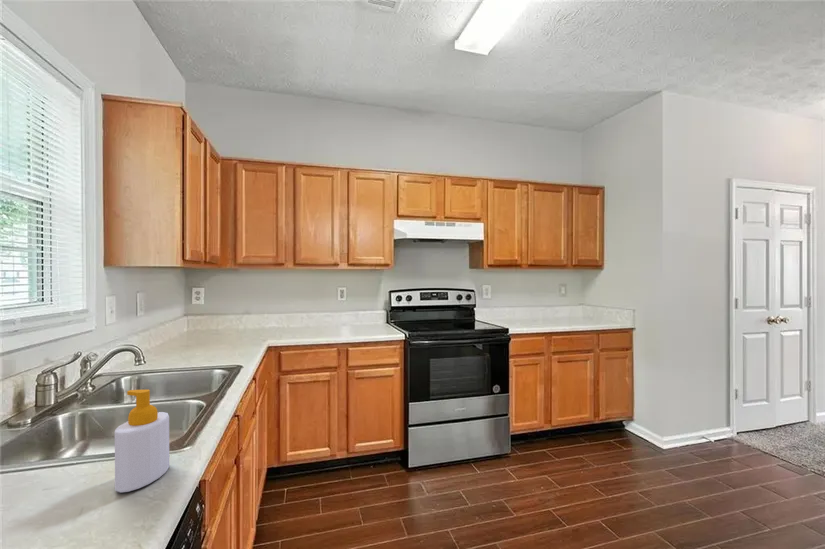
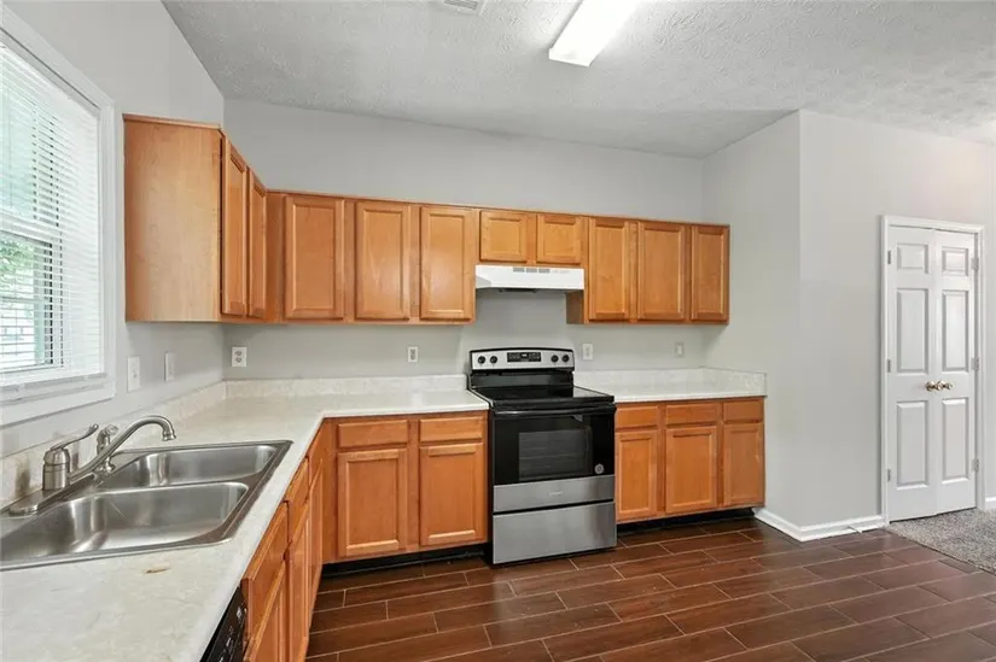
- soap bottle [114,388,170,493]
